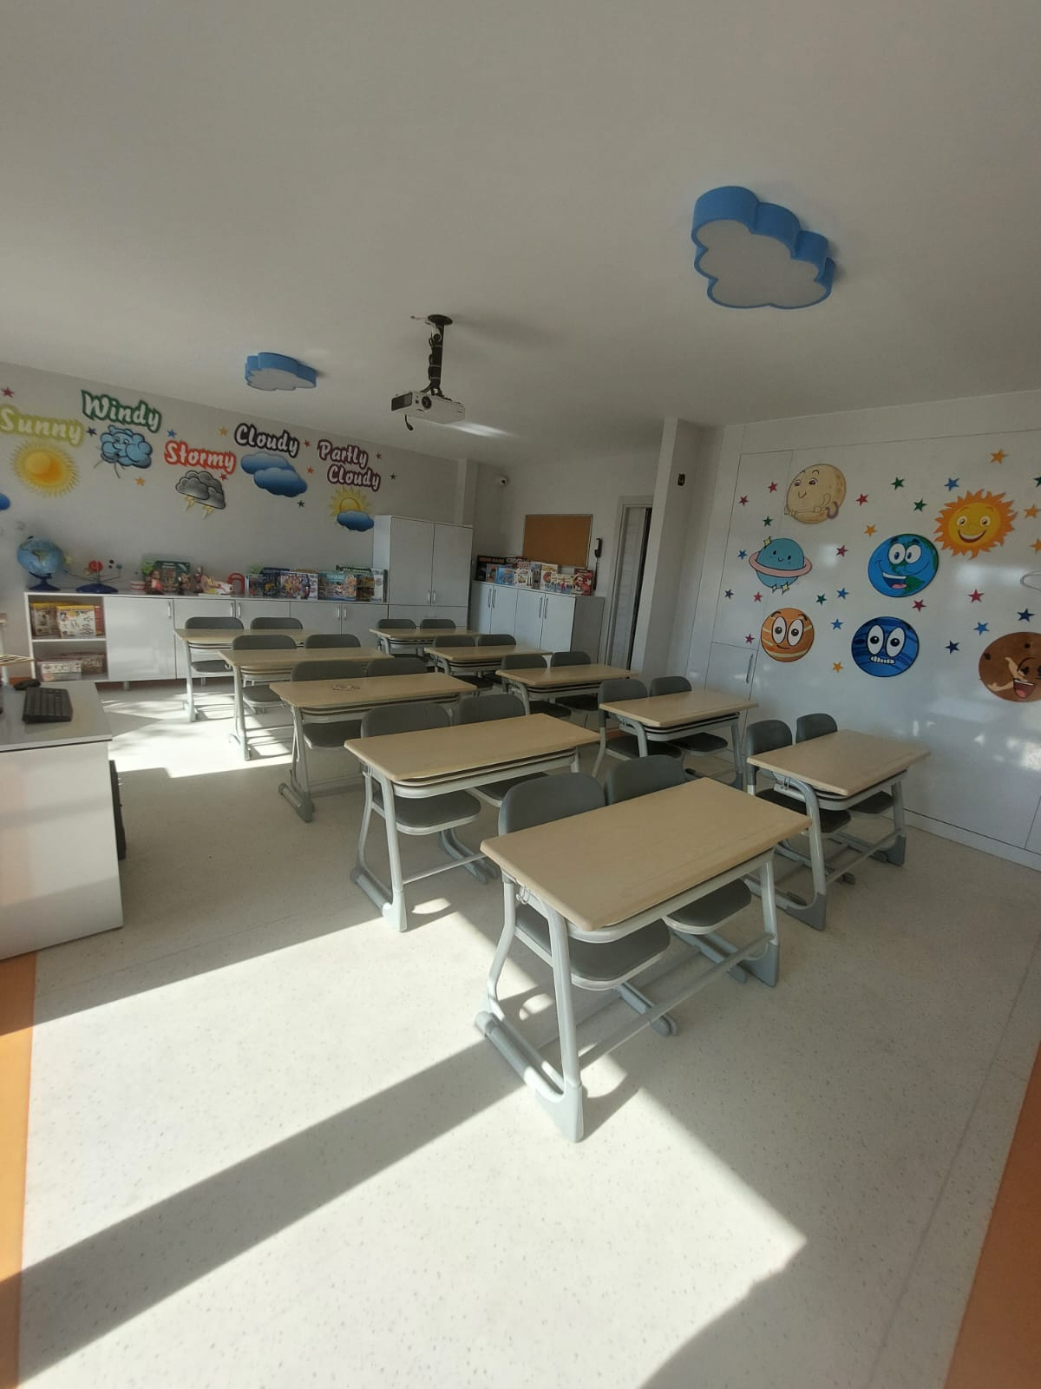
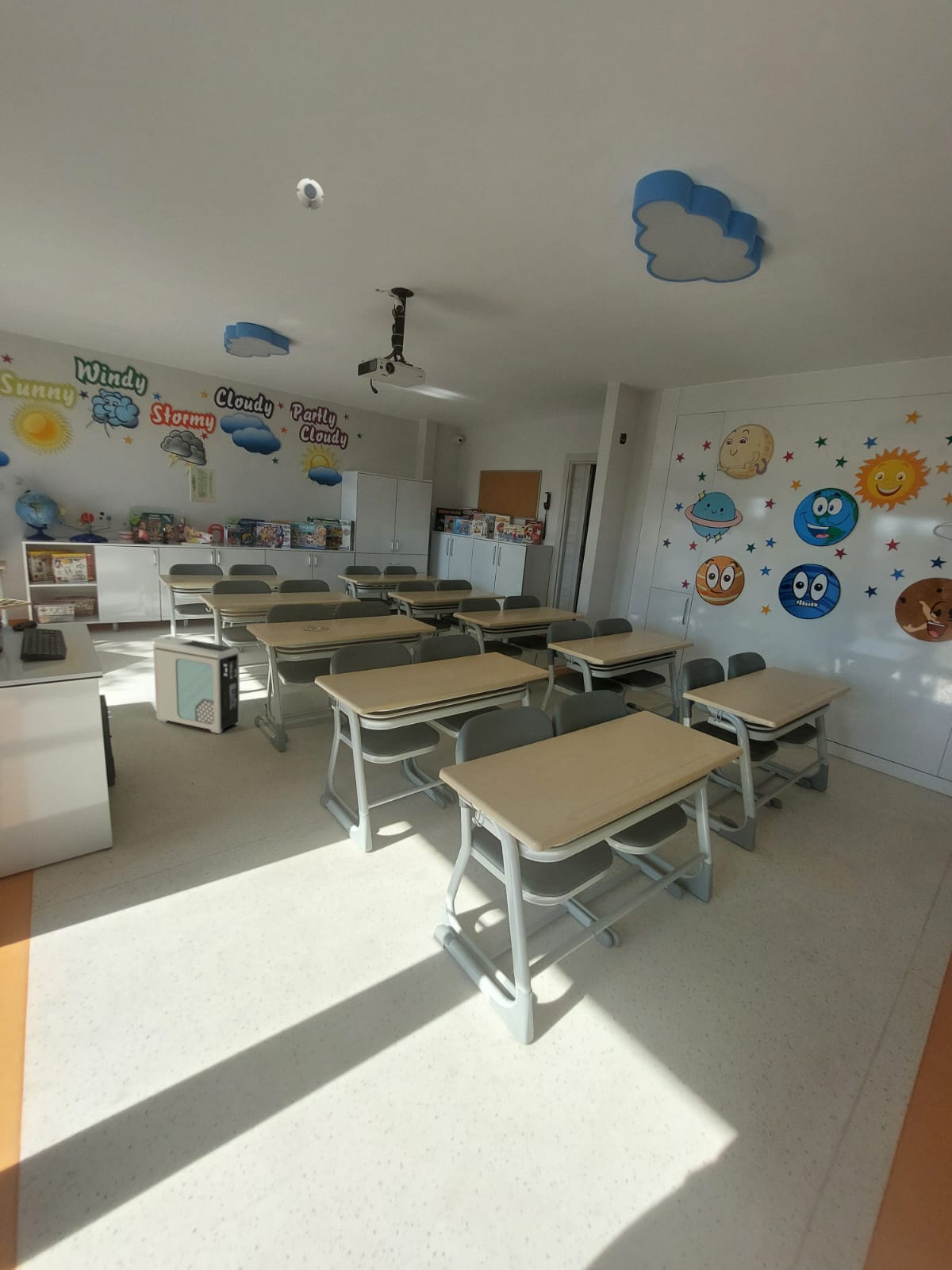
+ wall art [189,466,217,504]
+ air purifier [152,635,240,734]
+ smoke detector [296,178,324,210]
